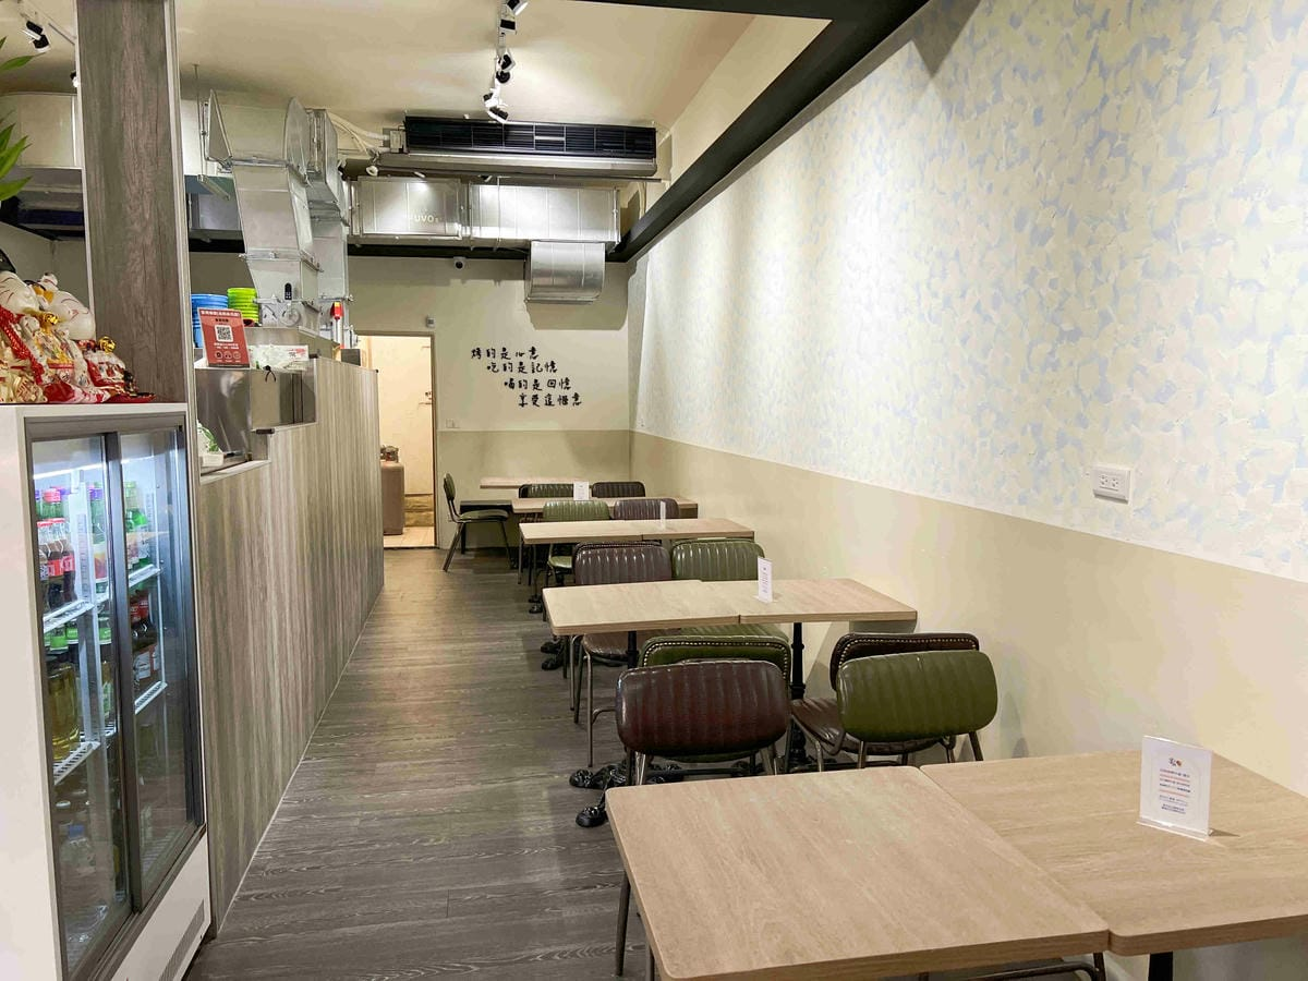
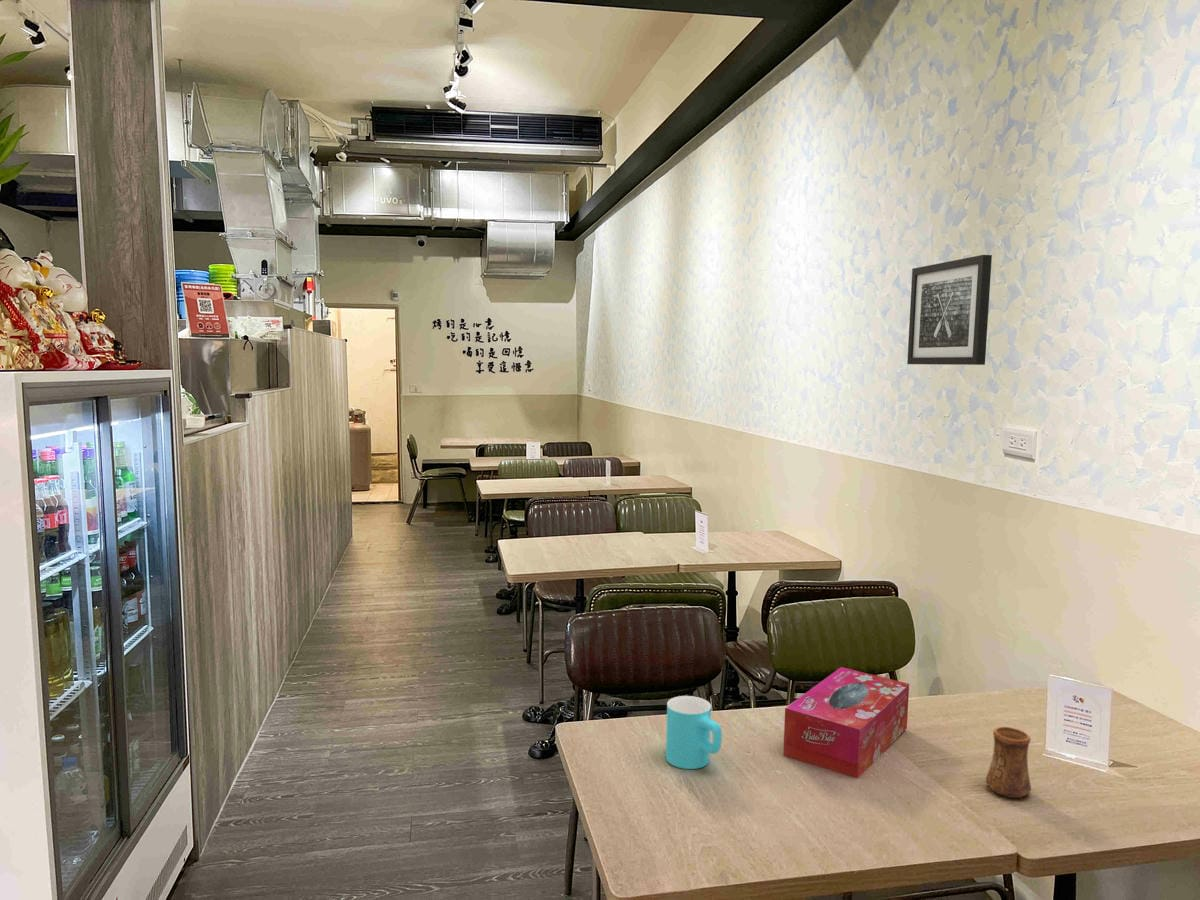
+ tissue box [782,666,910,779]
+ cup [665,695,723,770]
+ wall art [906,254,993,366]
+ cup [985,726,1032,799]
